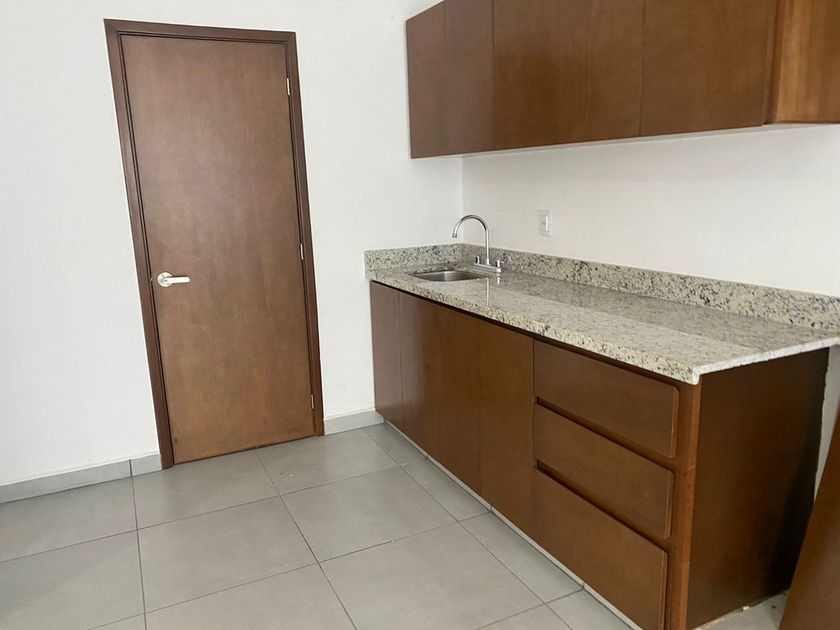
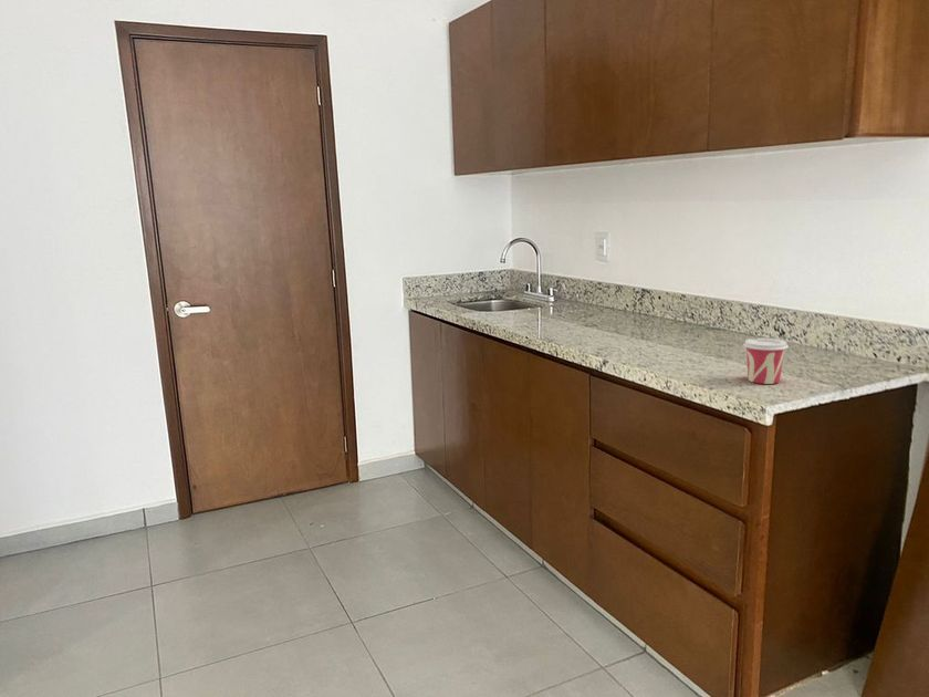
+ cup [742,337,790,385]
